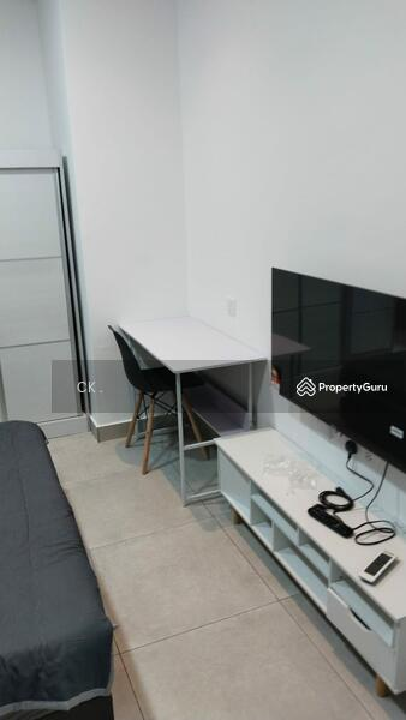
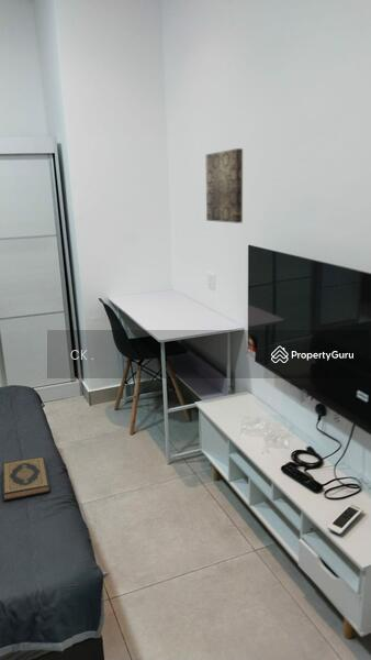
+ hardback book [1,455,52,502]
+ wall art [205,147,244,224]
